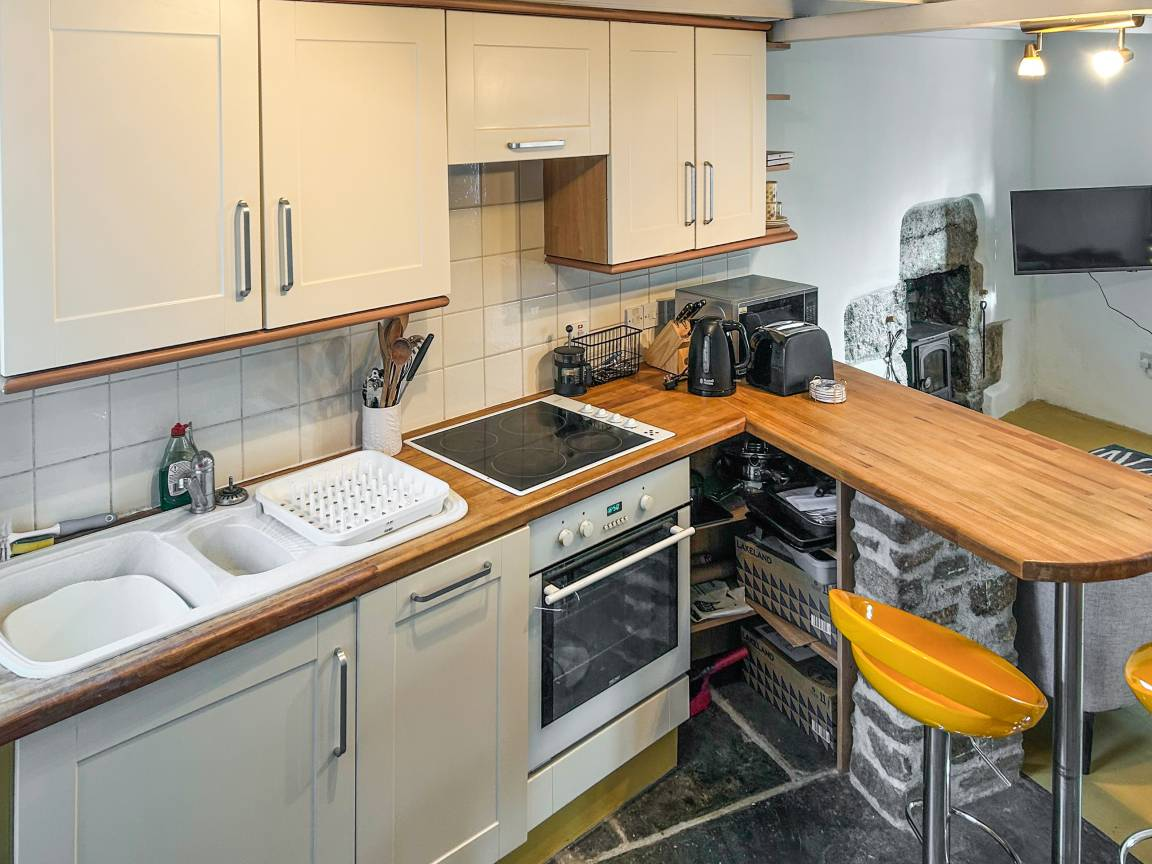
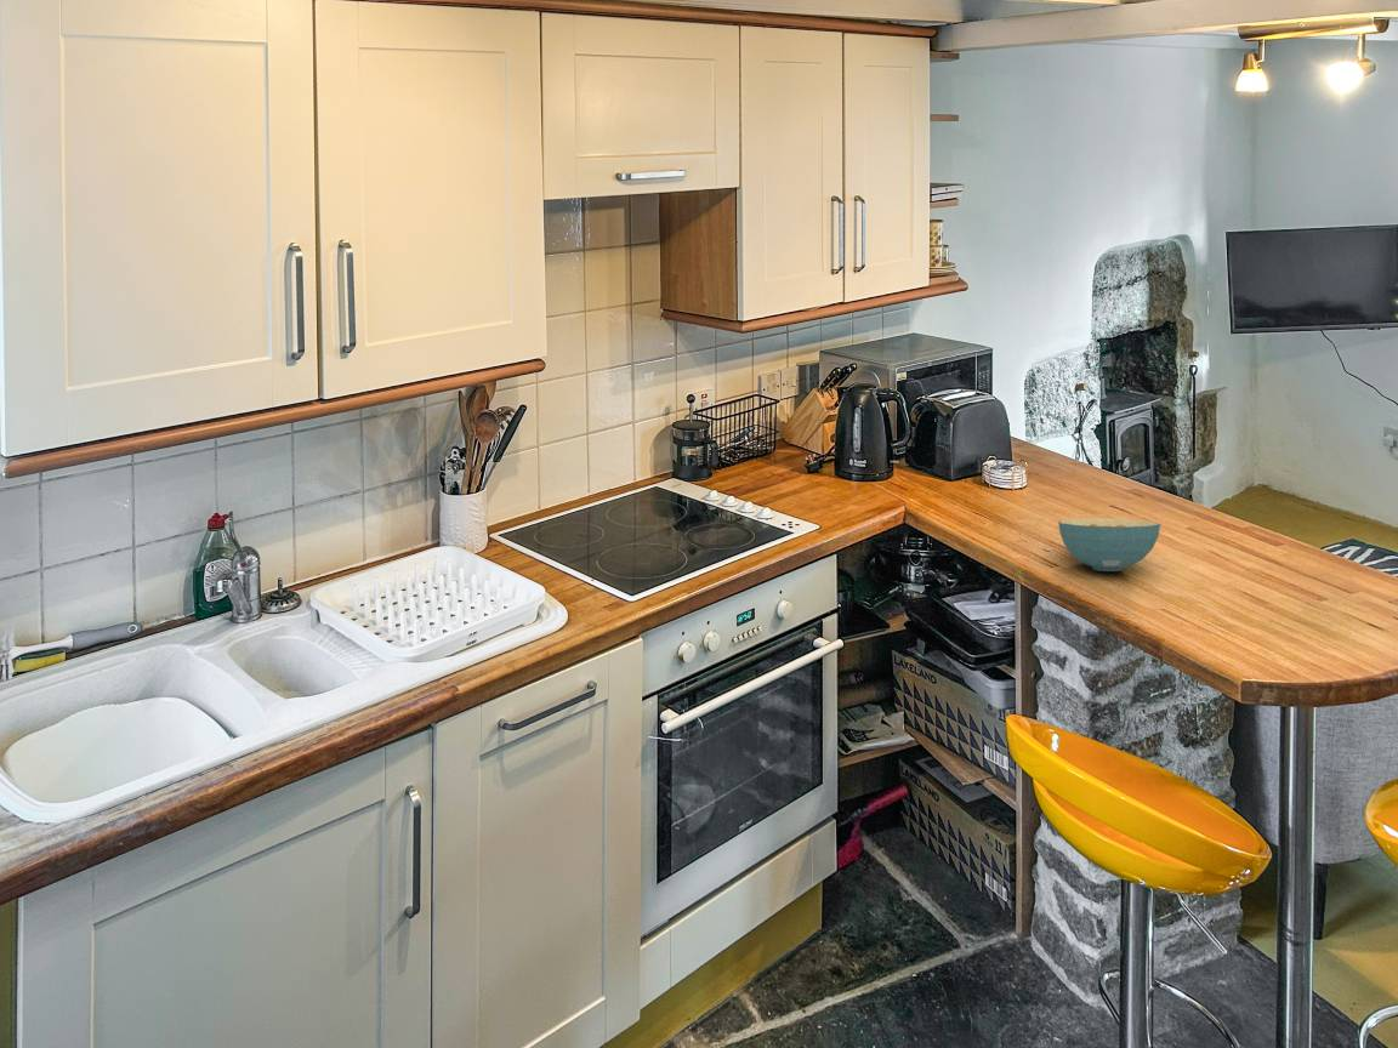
+ cereal bowl [1057,517,1161,573]
